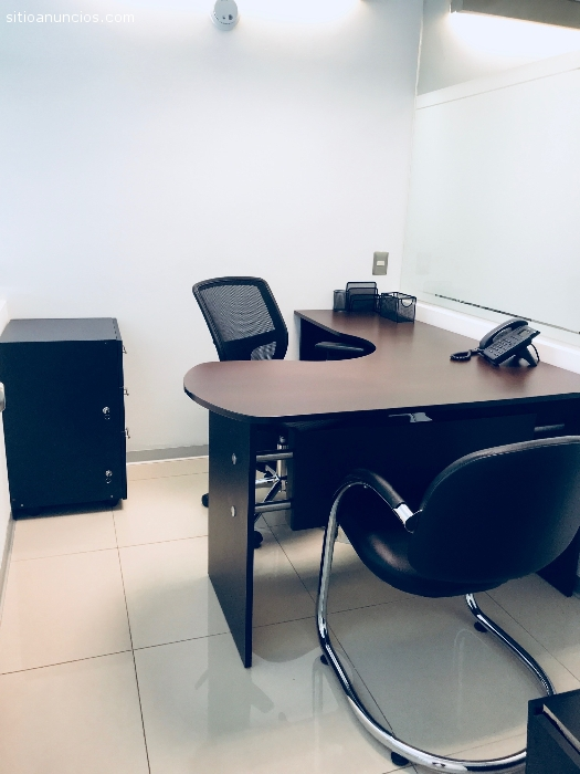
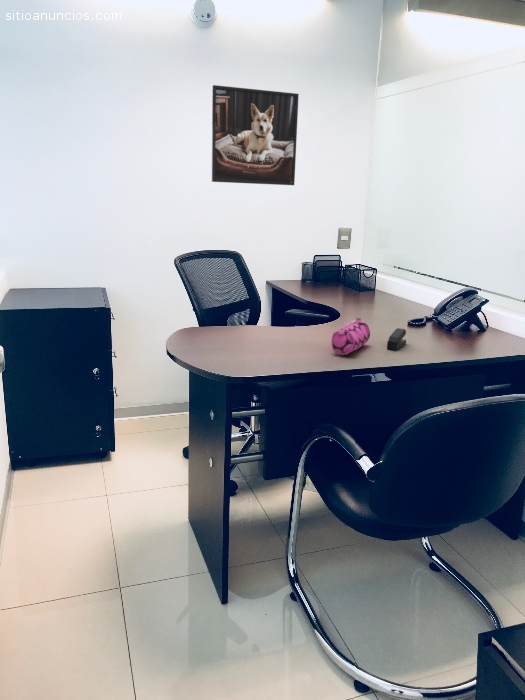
+ pencil case [331,317,371,356]
+ stapler [386,327,407,351]
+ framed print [211,84,300,186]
